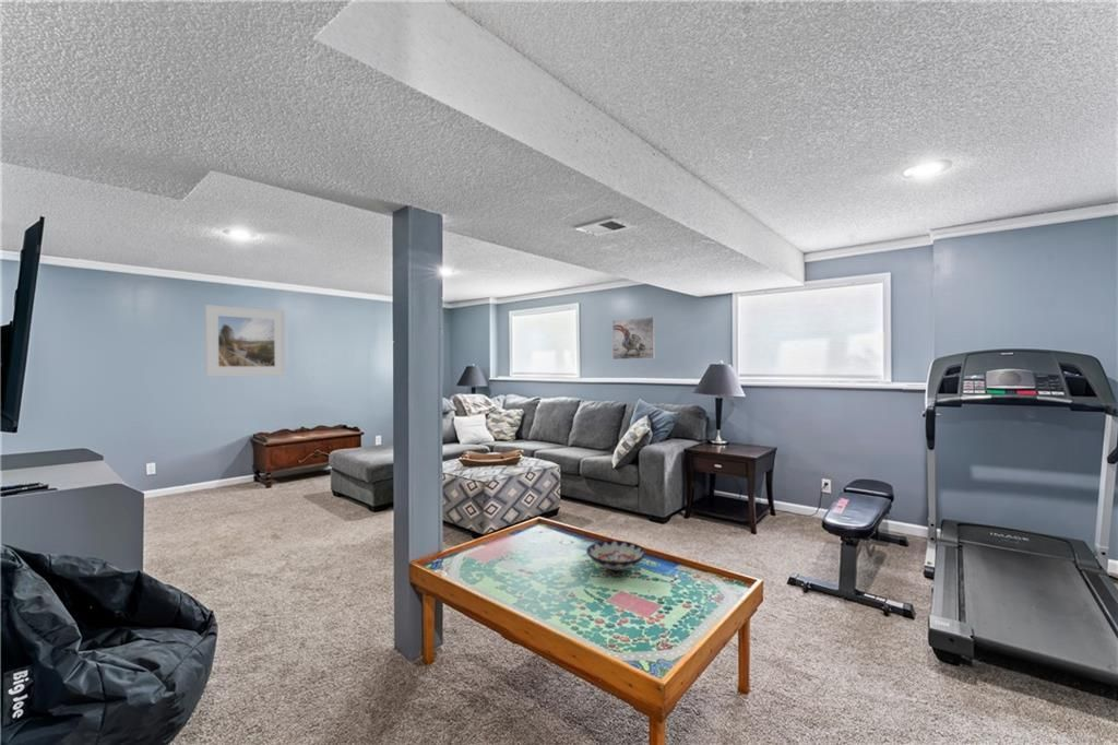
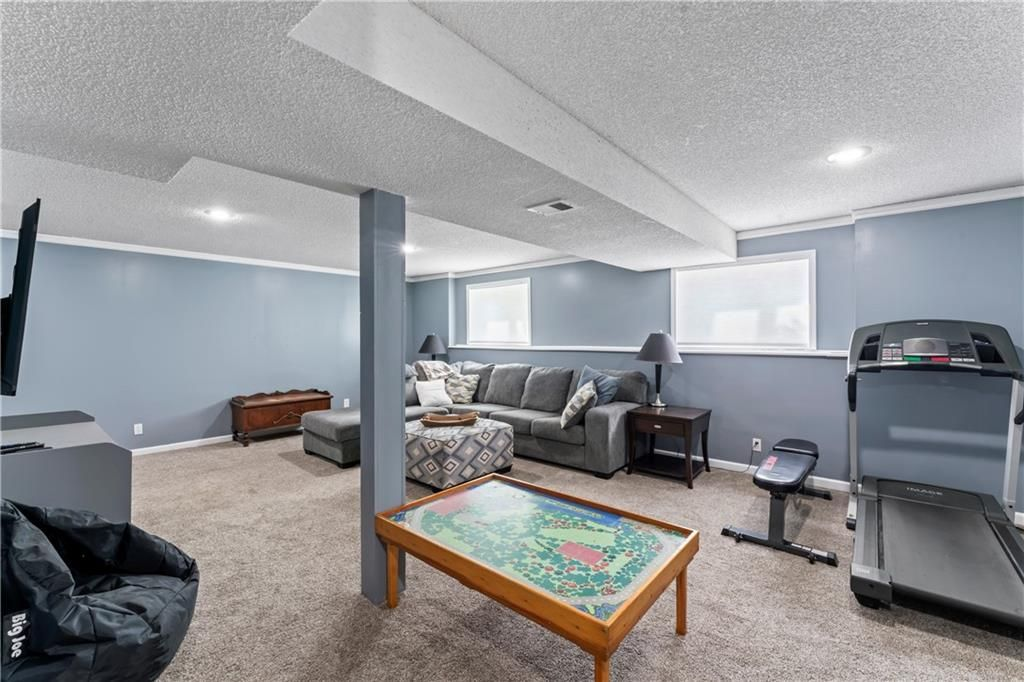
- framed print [611,316,656,360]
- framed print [204,304,286,378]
- bowl [585,540,647,572]
